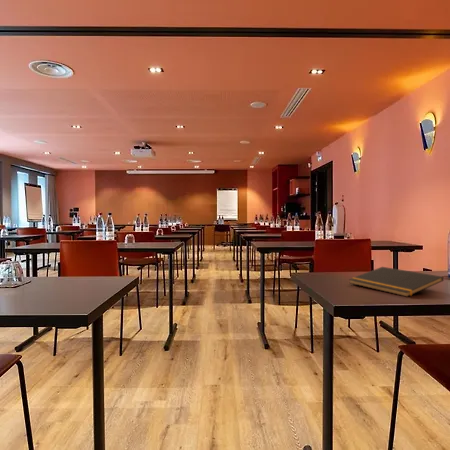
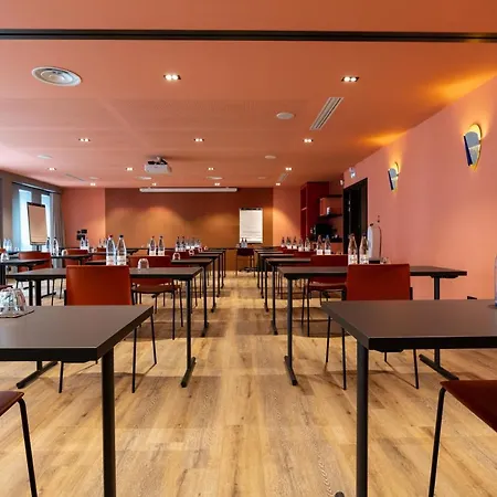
- notepad [348,266,445,298]
